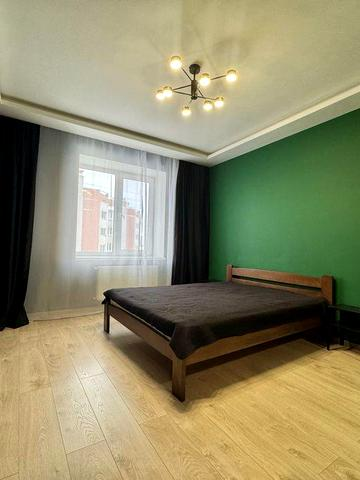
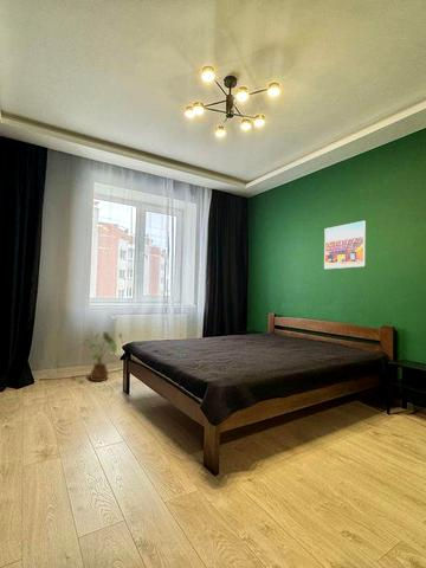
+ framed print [323,220,367,270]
+ house plant [82,330,124,382]
